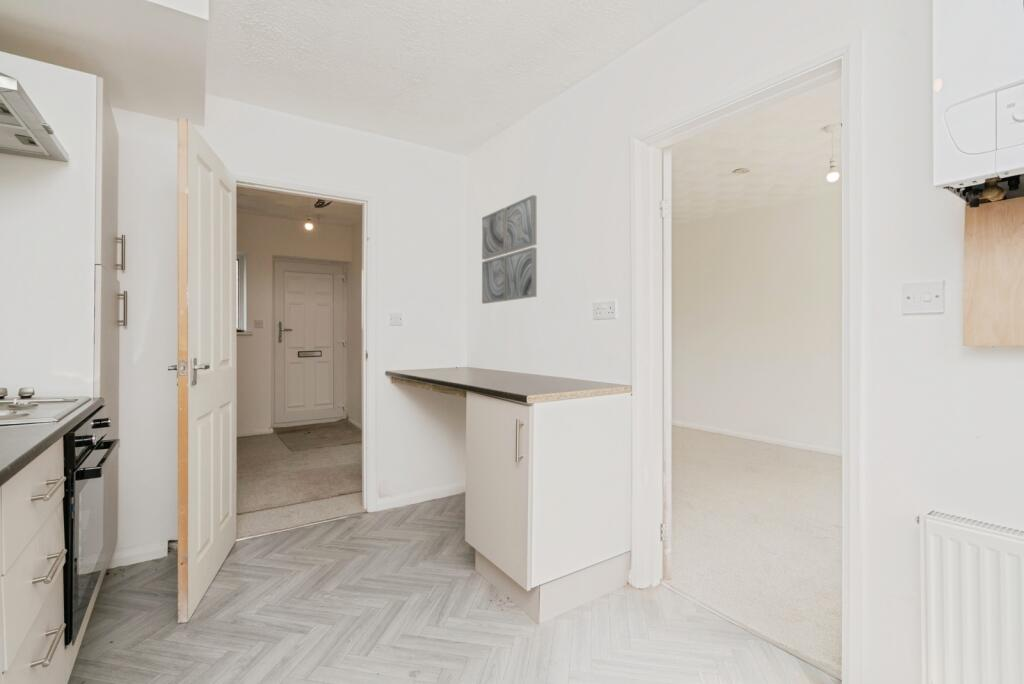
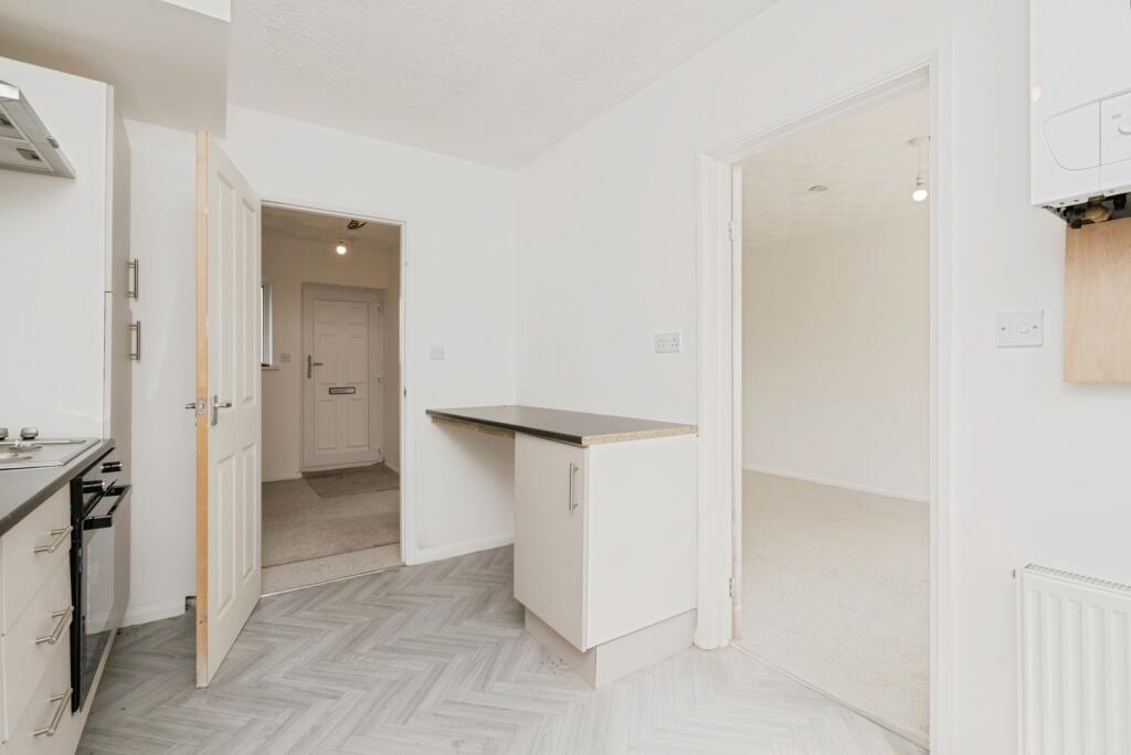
- wall art [481,194,538,305]
